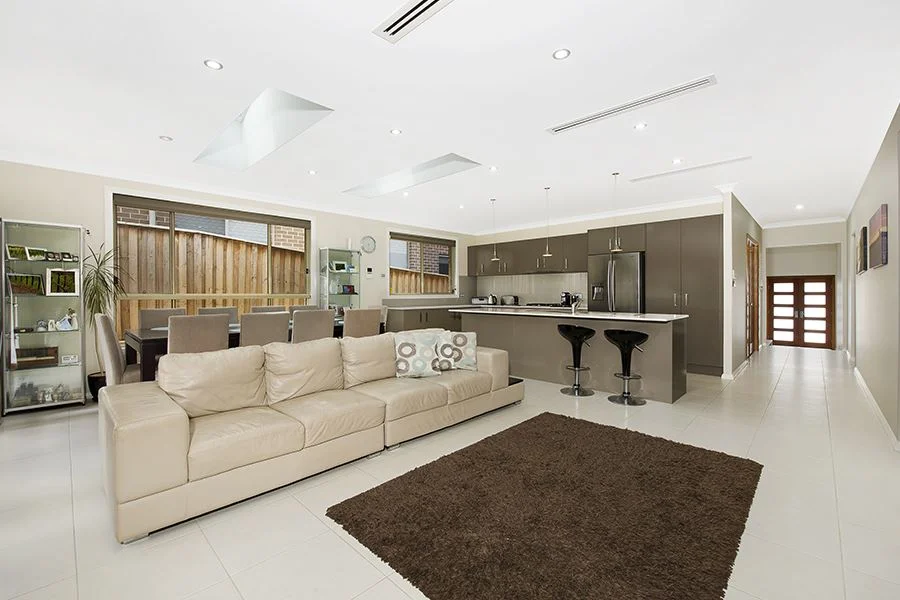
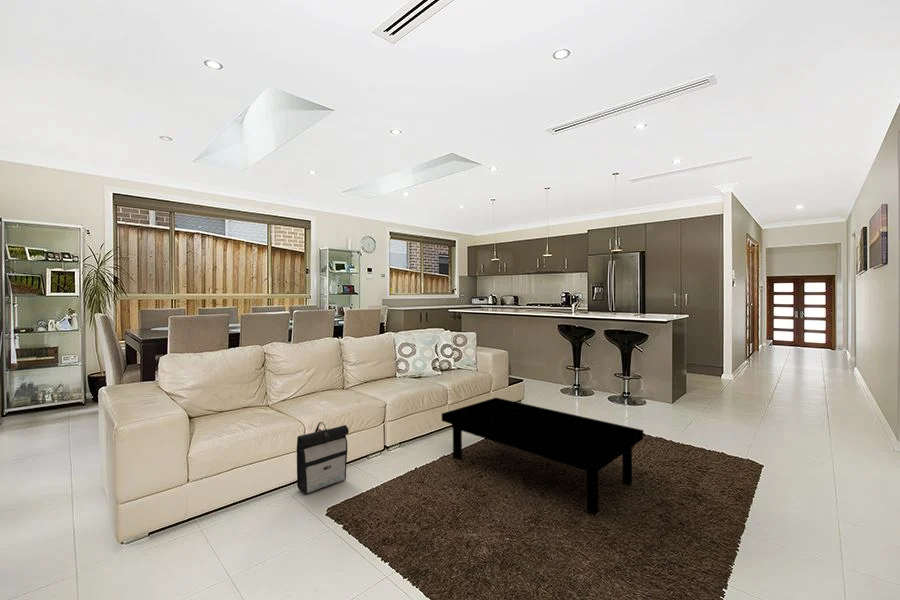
+ coffee table [441,397,644,515]
+ backpack [296,421,350,495]
